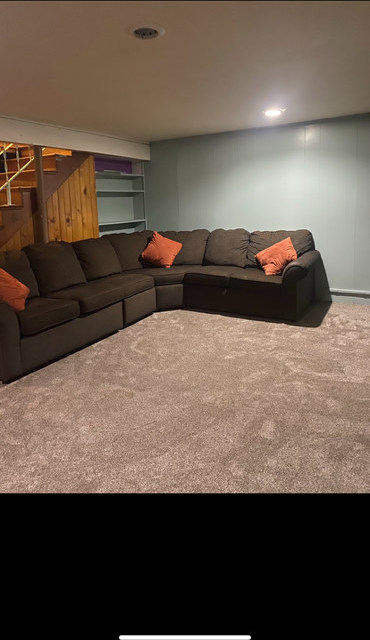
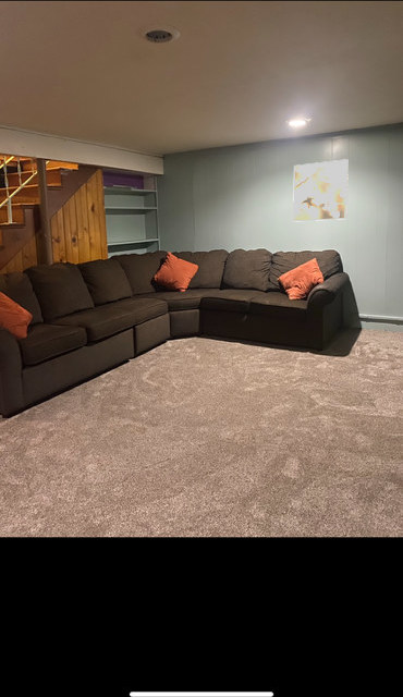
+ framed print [292,158,350,222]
